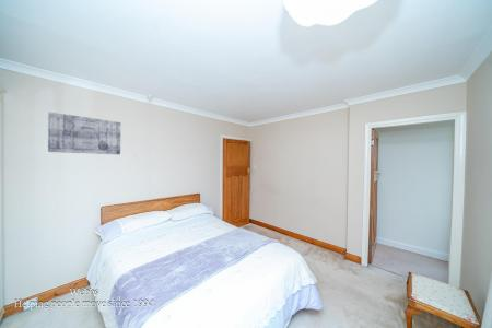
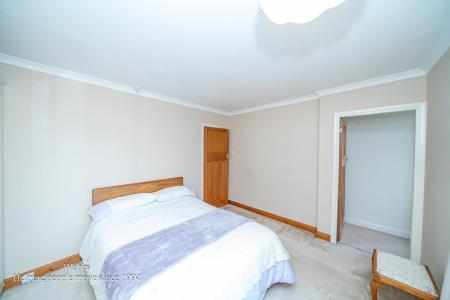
- wall art [47,110,121,155]
